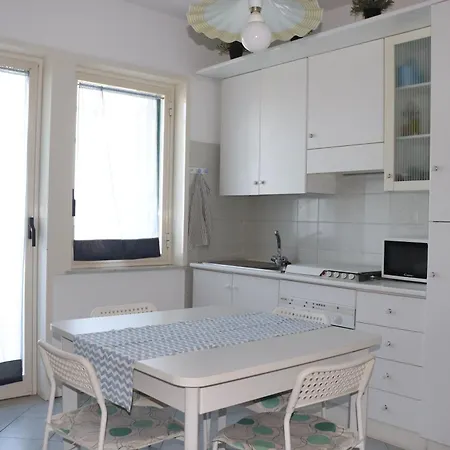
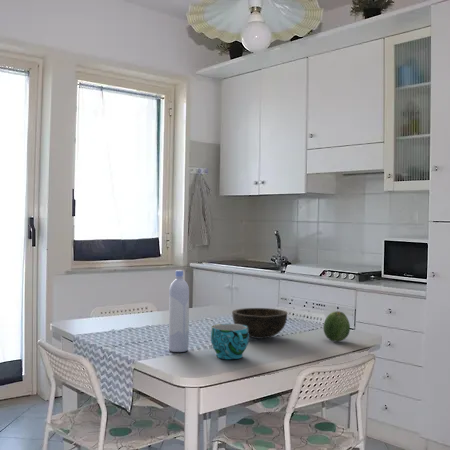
+ fruit [322,311,351,342]
+ bowl [231,307,288,340]
+ cup [210,323,250,360]
+ bottle [168,269,190,353]
